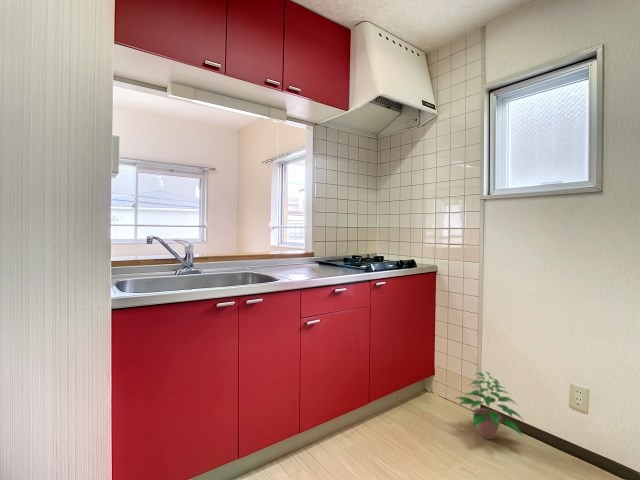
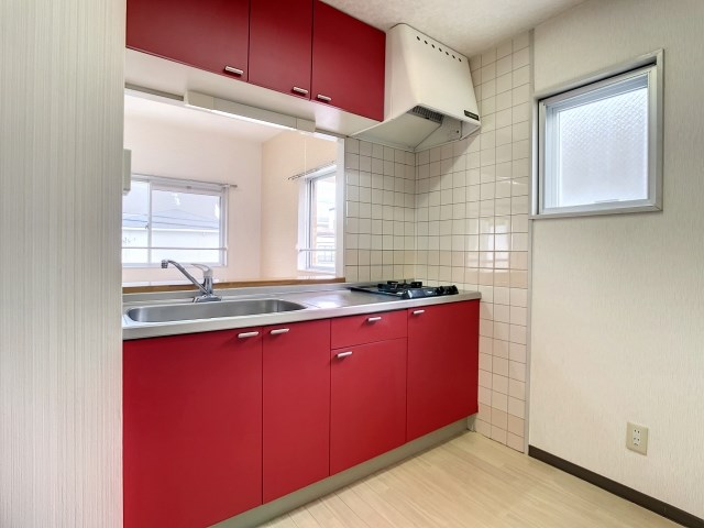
- potted plant [454,371,525,440]
